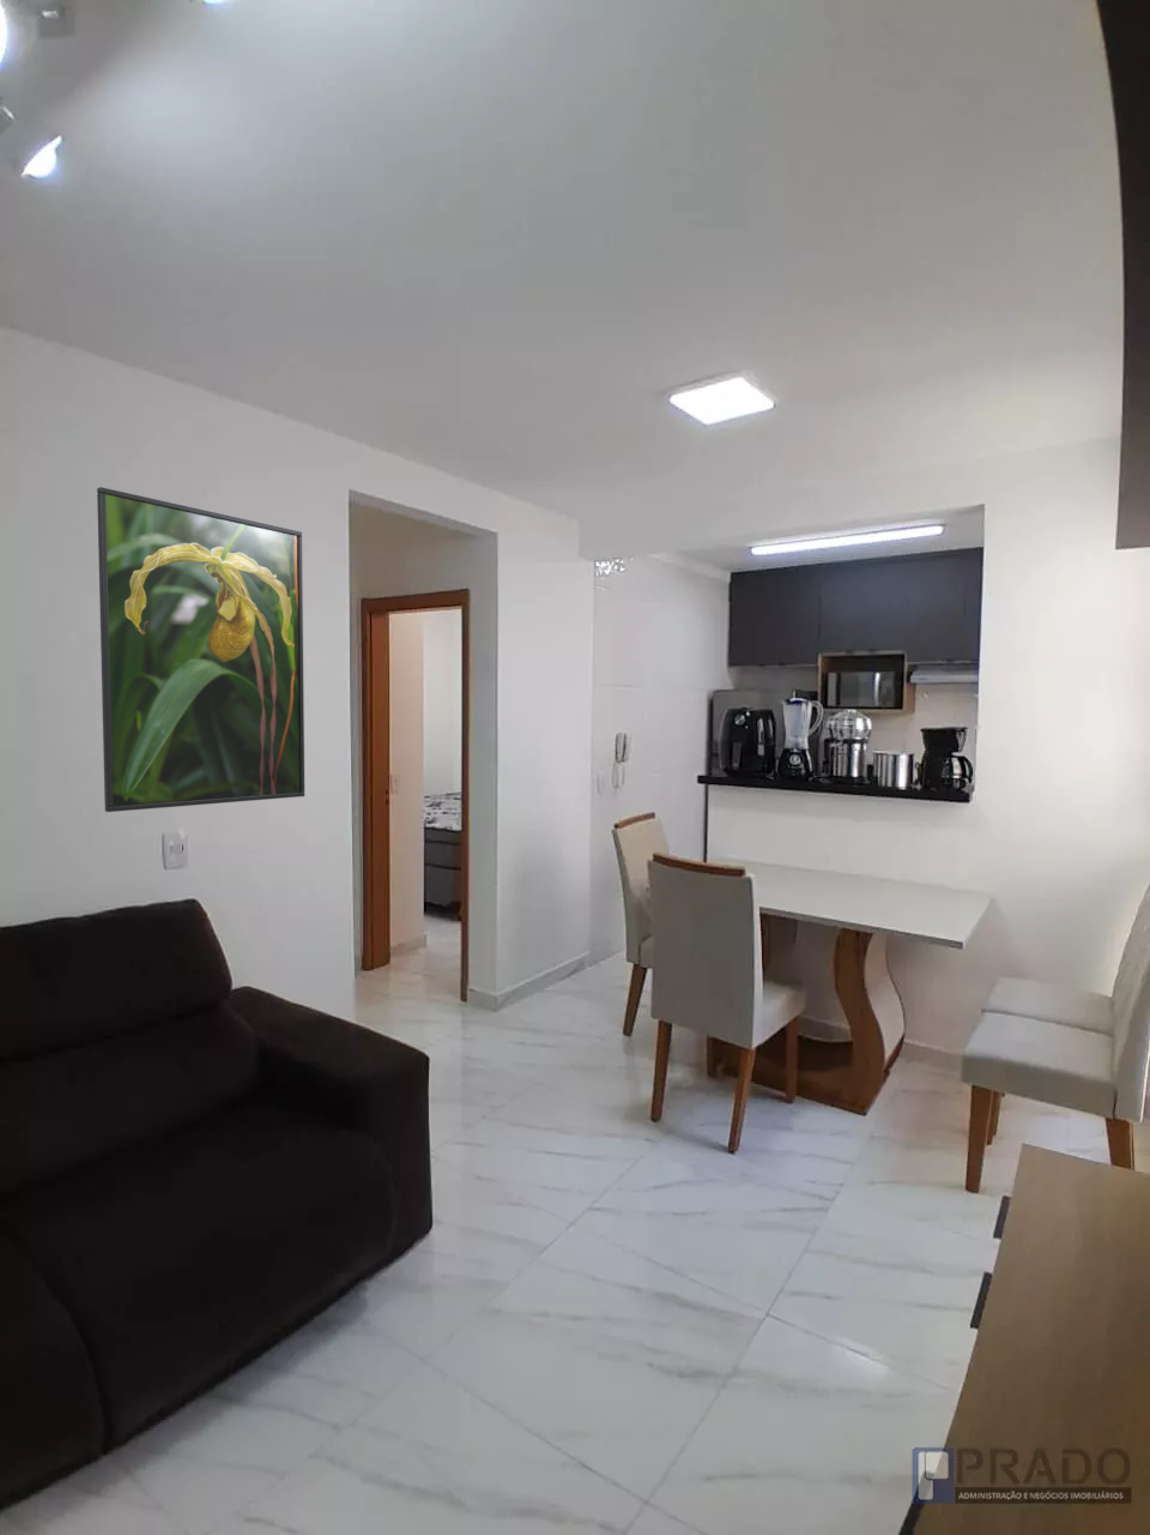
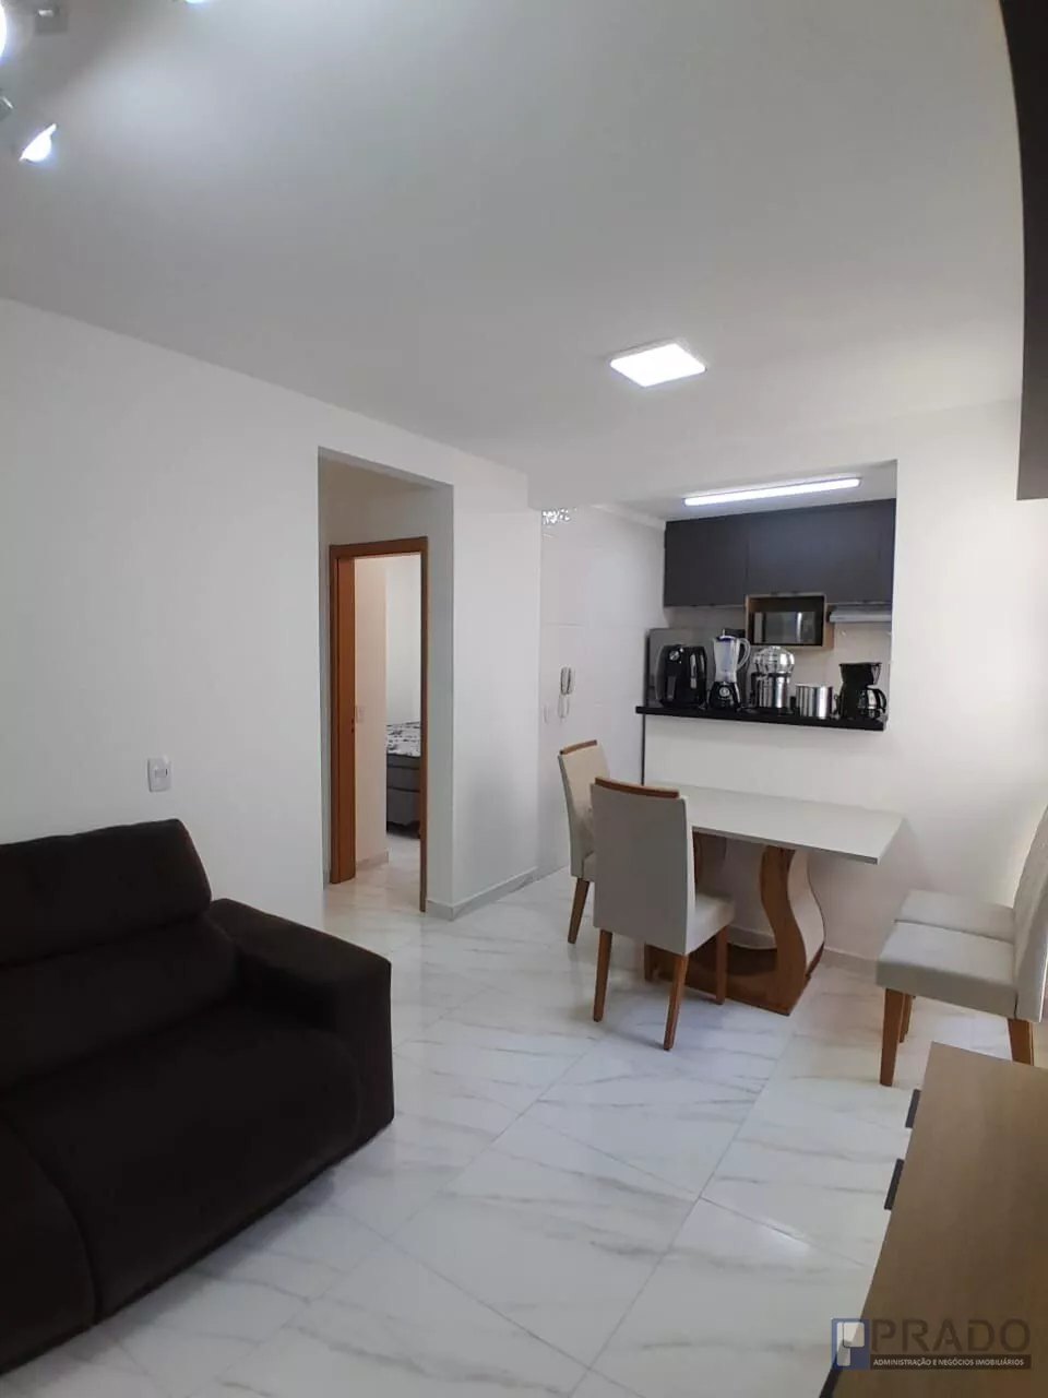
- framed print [95,486,306,813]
